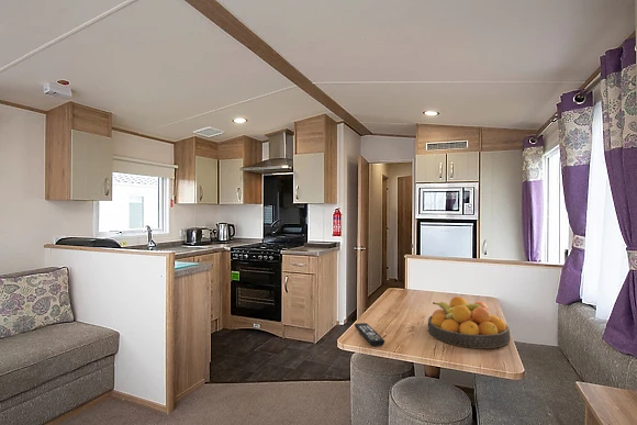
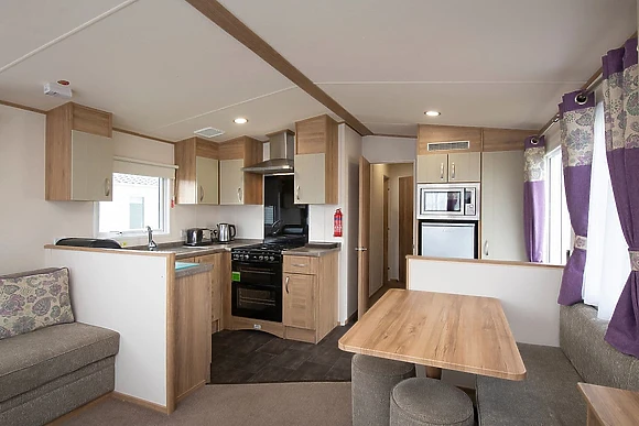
- fruit bowl [427,295,511,349]
- remote control [354,322,385,347]
